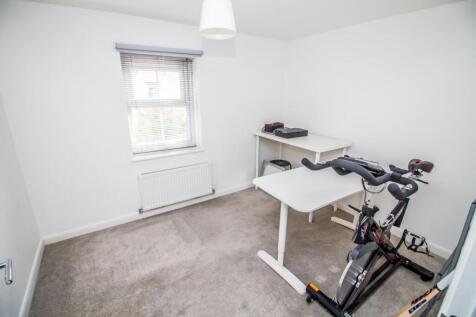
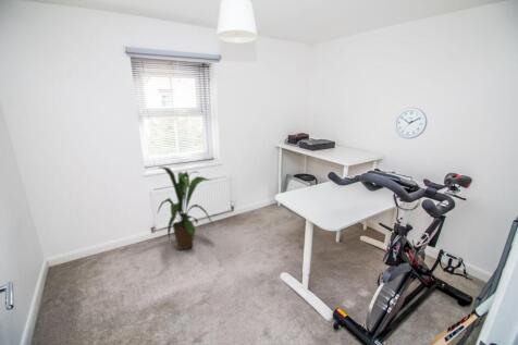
+ house plant [157,167,215,251]
+ wall clock [393,107,428,139]
